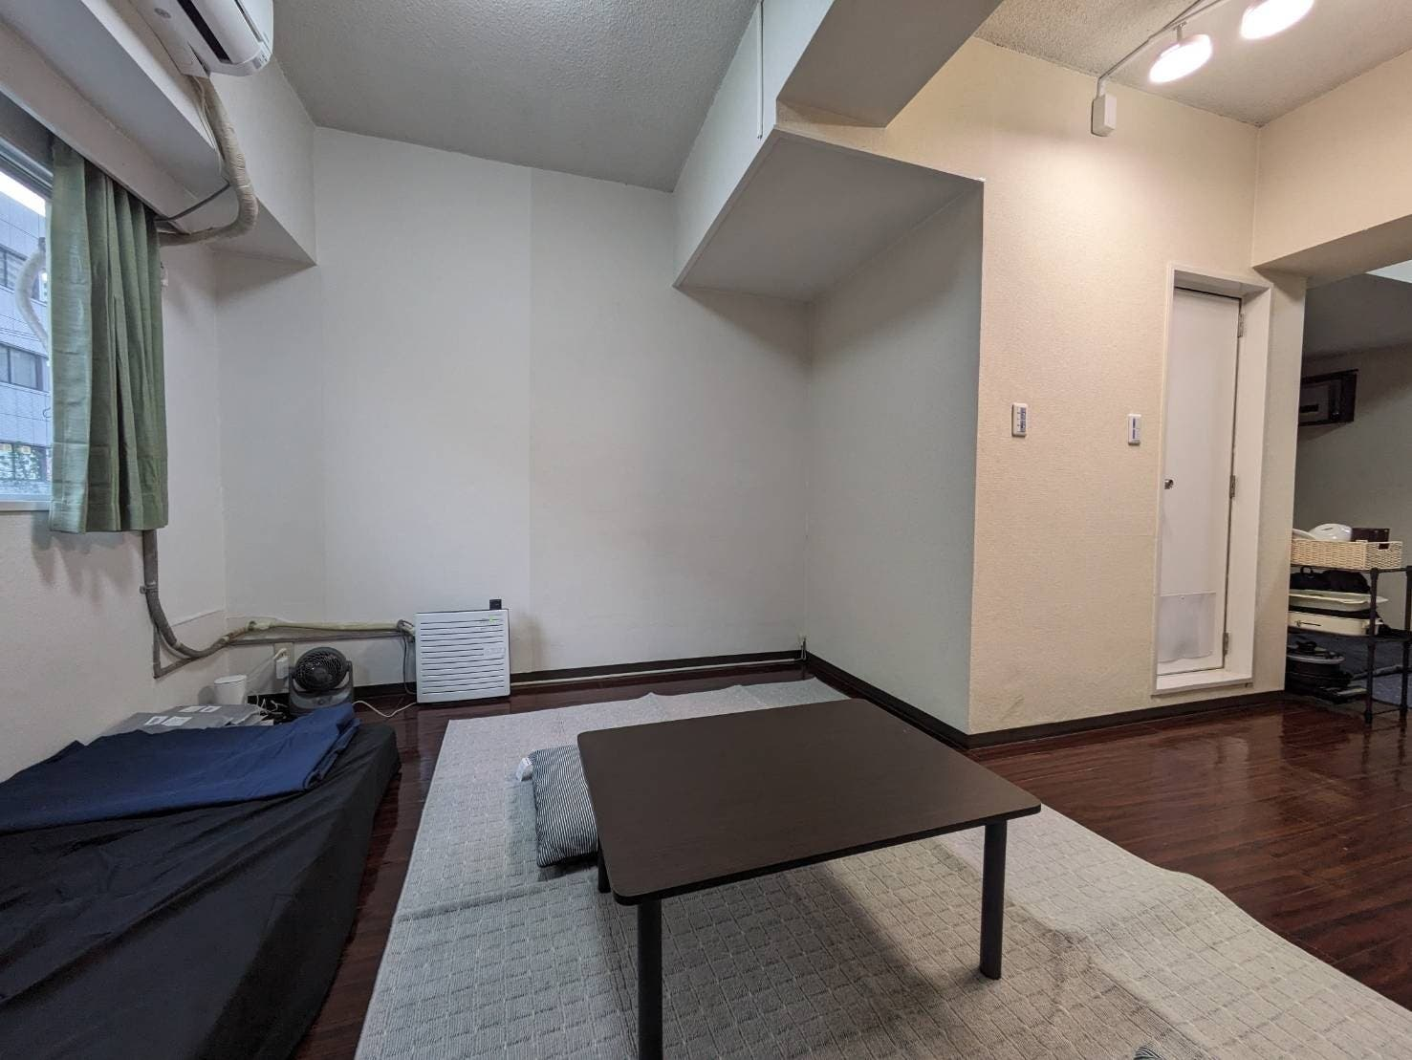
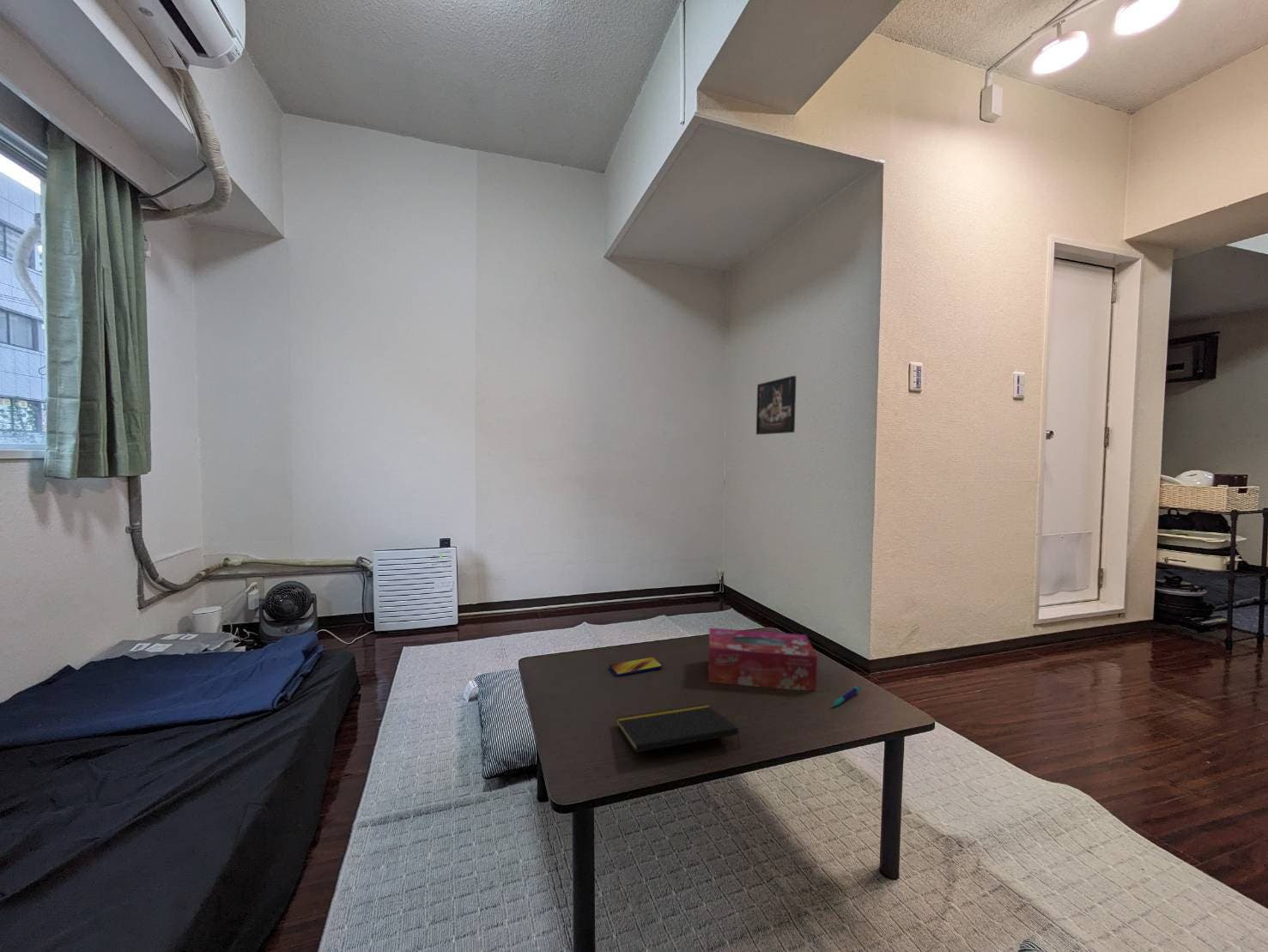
+ notepad [616,703,741,753]
+ pen [830,685,861,708]
+ smartphone [609,656,663,677]
+ tissue box [707,627,818,692]
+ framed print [755,375,797,435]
